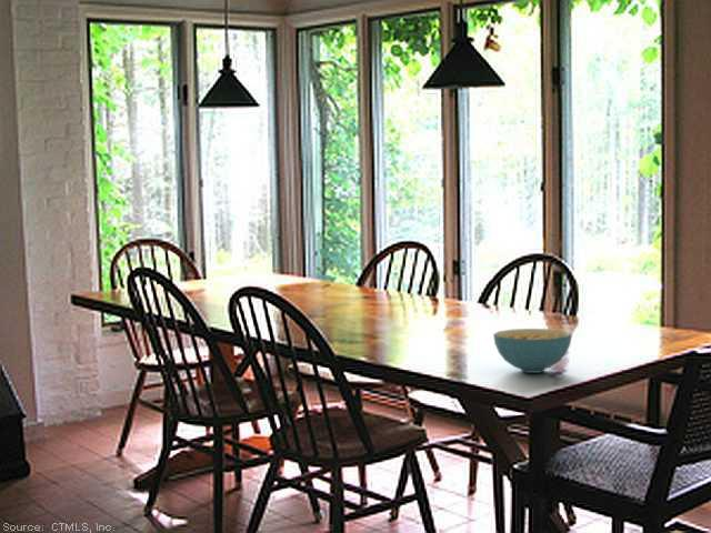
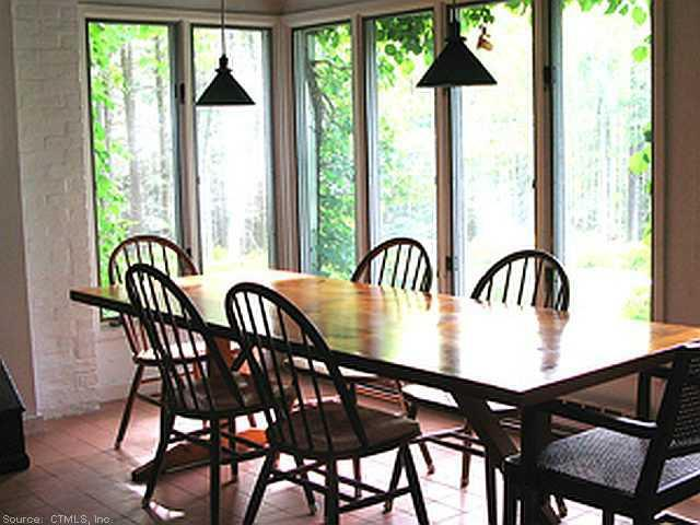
- cereal bowl [492,328,572,374]
